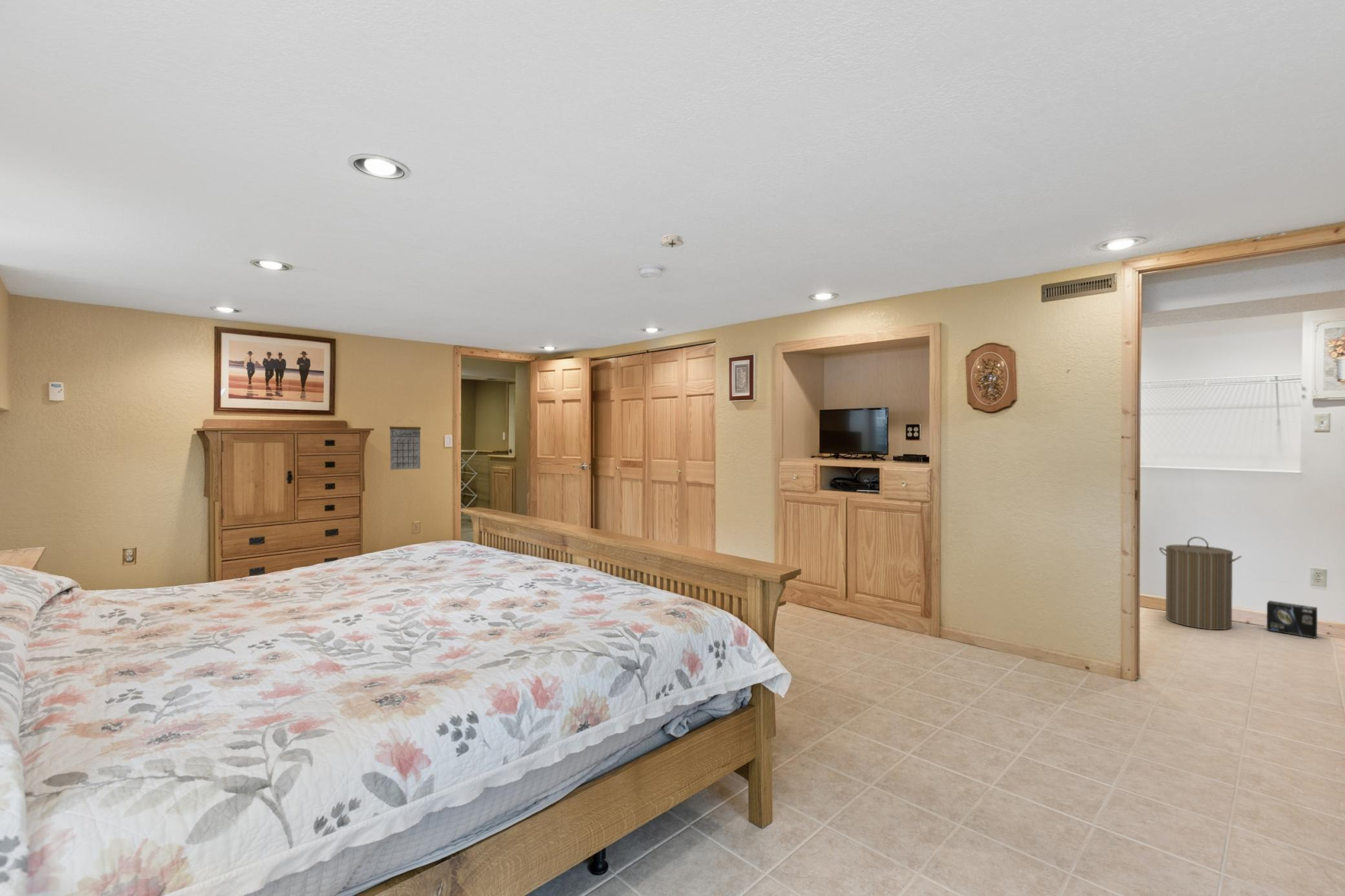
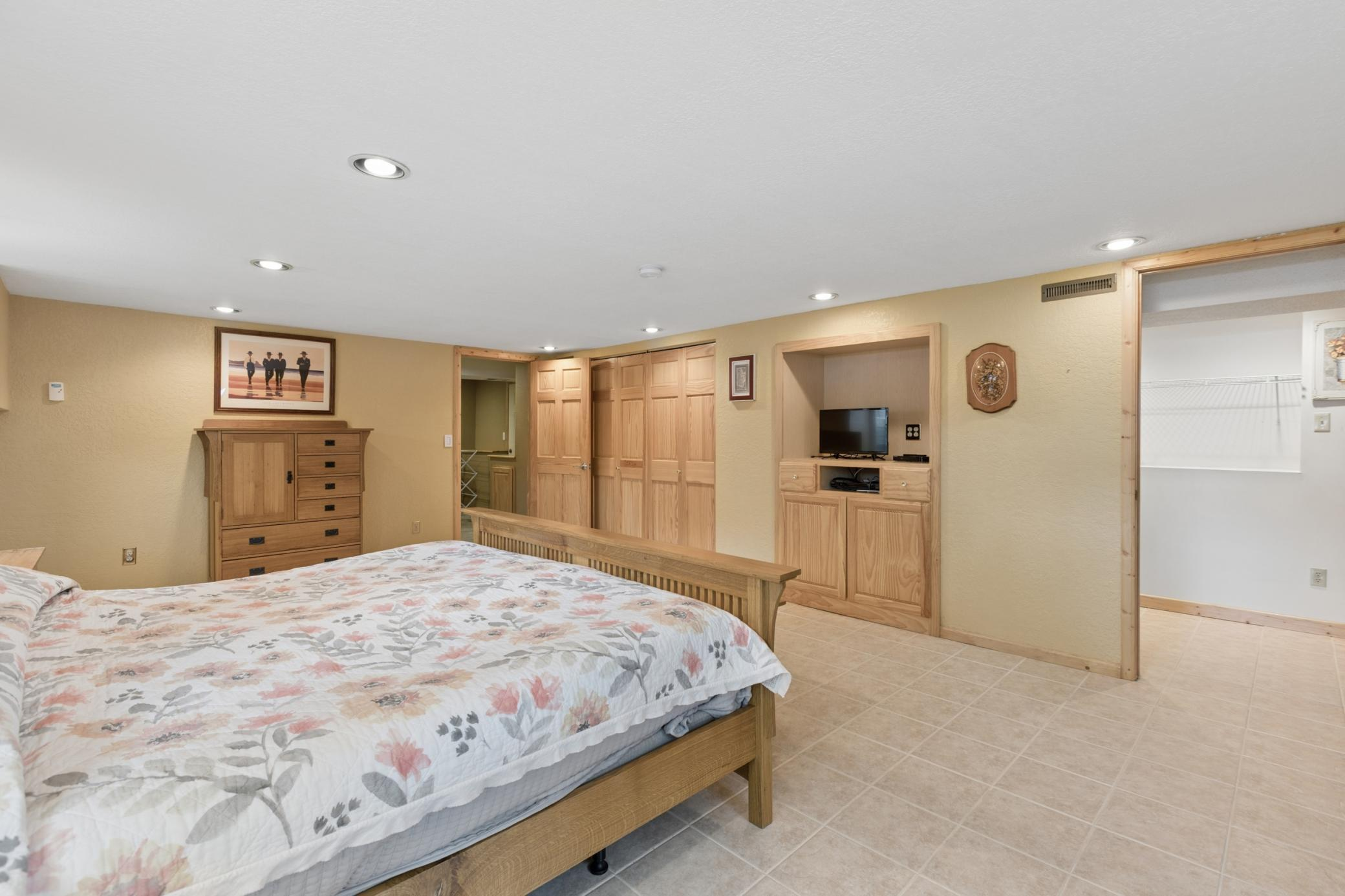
- smoke detector [660,234,685,248]
- calendar [389,417,422,471]
- laundry hamper [1159,536,1242,630]
- box [1266,600,1318,639]
